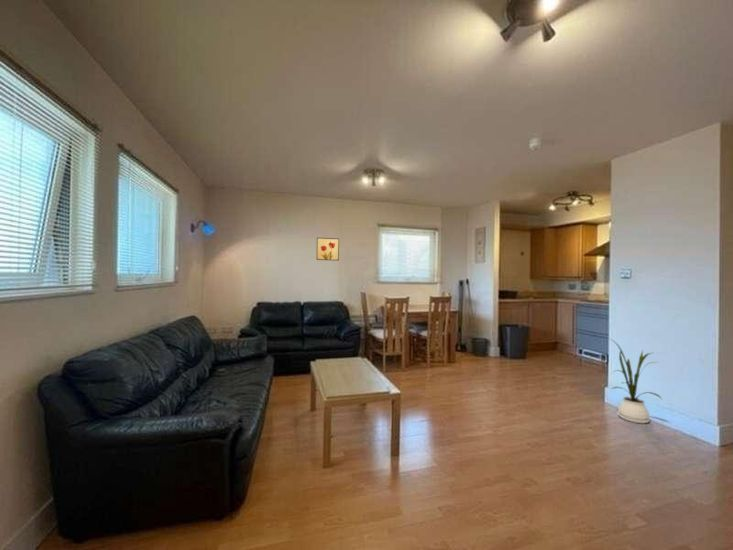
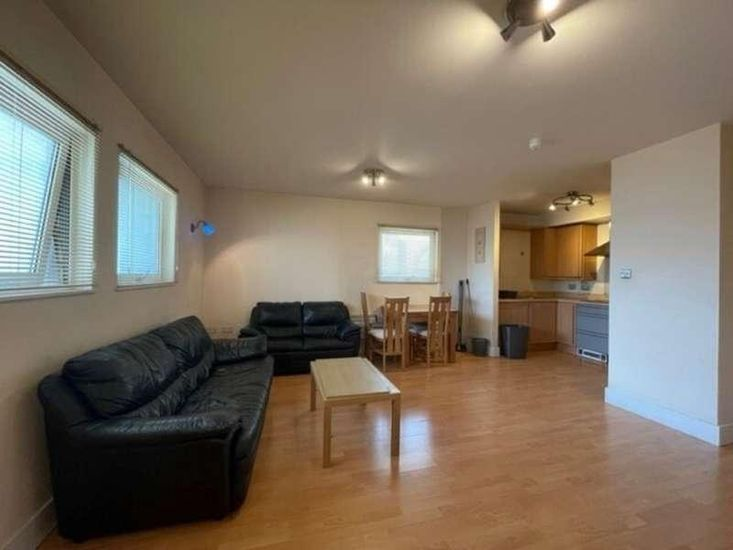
- house plant [607,337,663,424]
- wall art [316,237,340,262]
